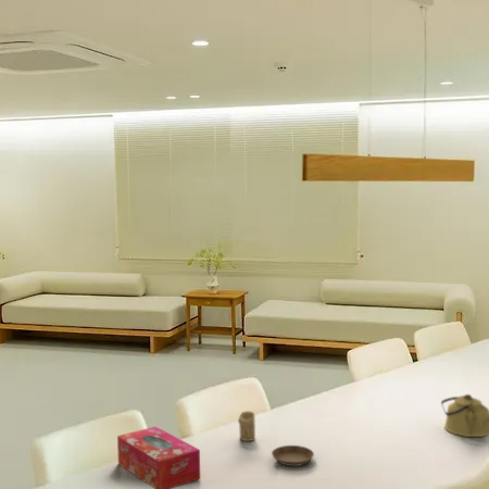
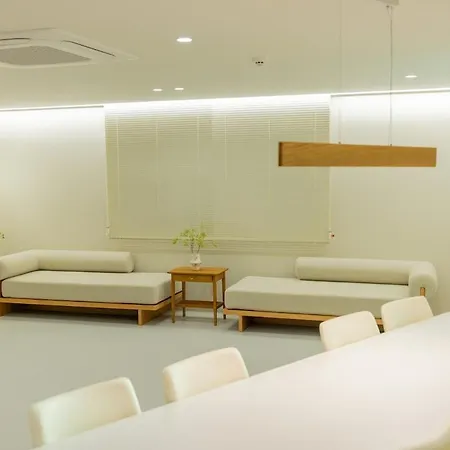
- kettle [440,393,489,438]
- candle [237,410,256,442]
- saucer [271,444,315,467]
- tissue box [116,425,201,489]
